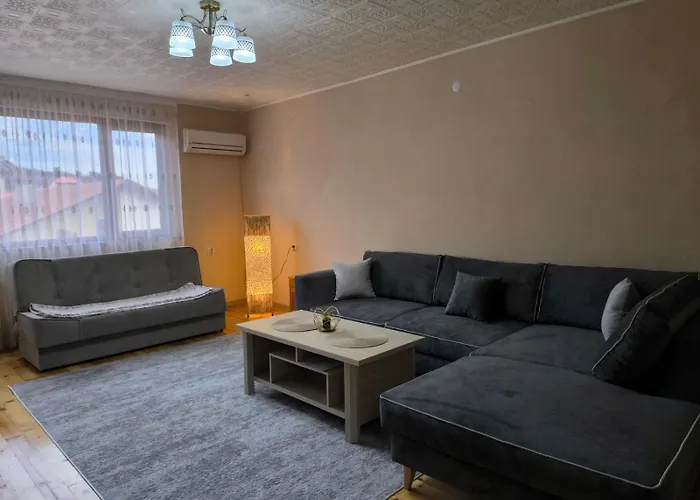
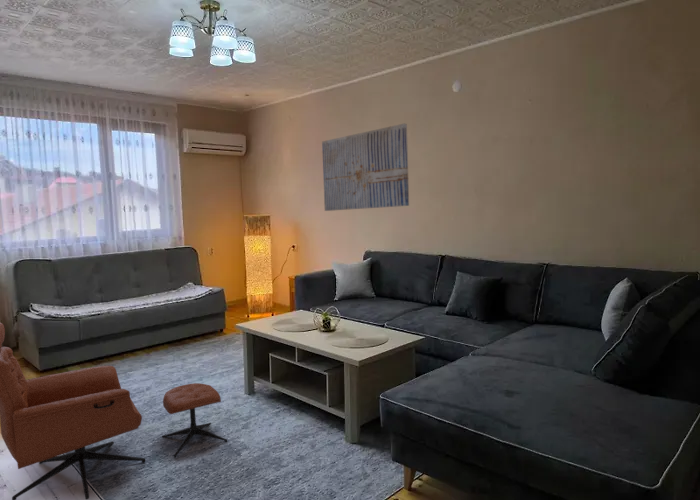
+ wall art [321,123,410,212]
+ armchair [0,322,228,500]
